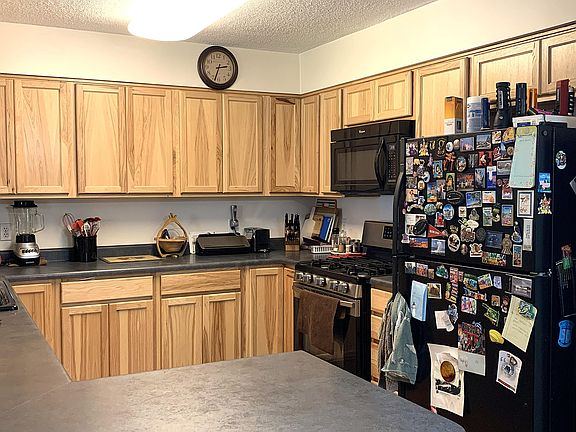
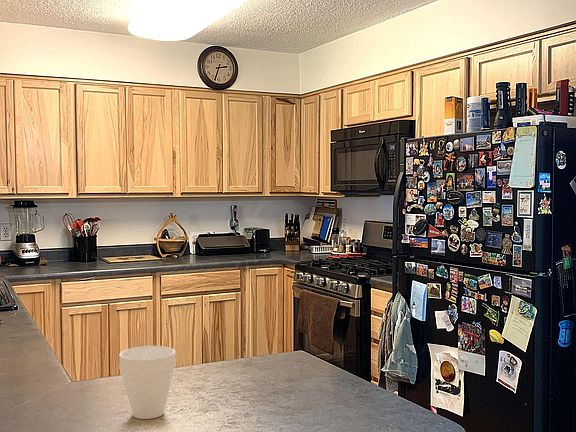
+ cup [118,345,177,420]
